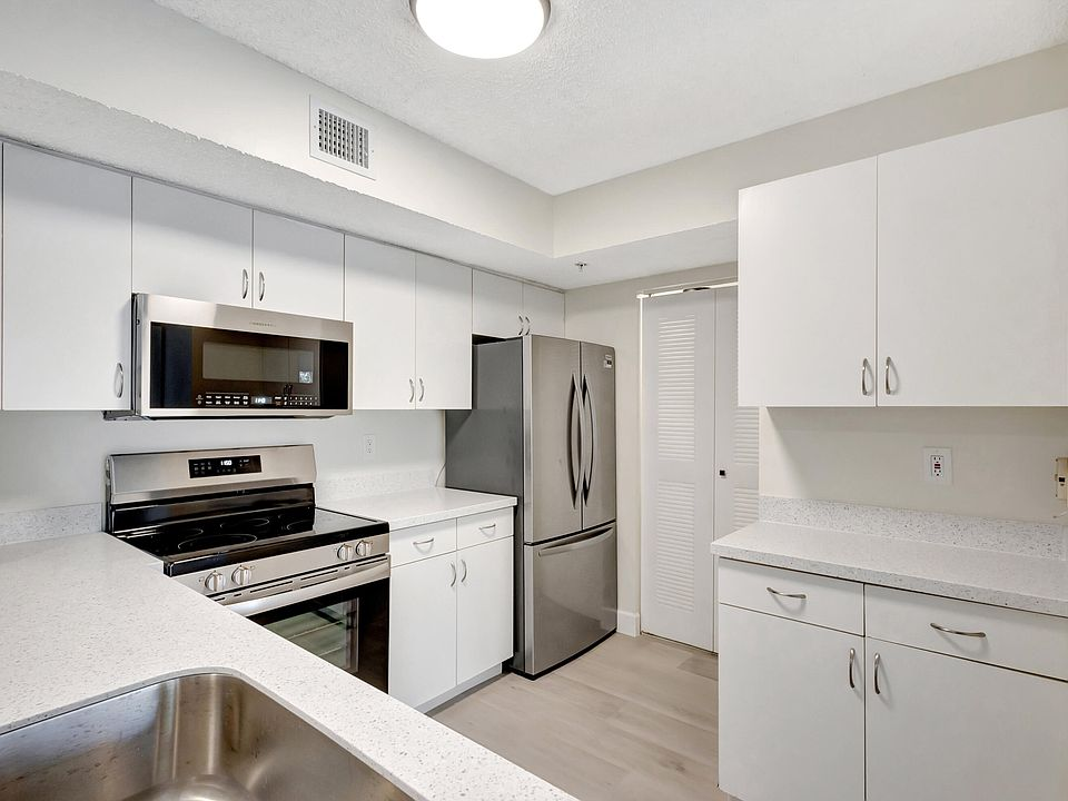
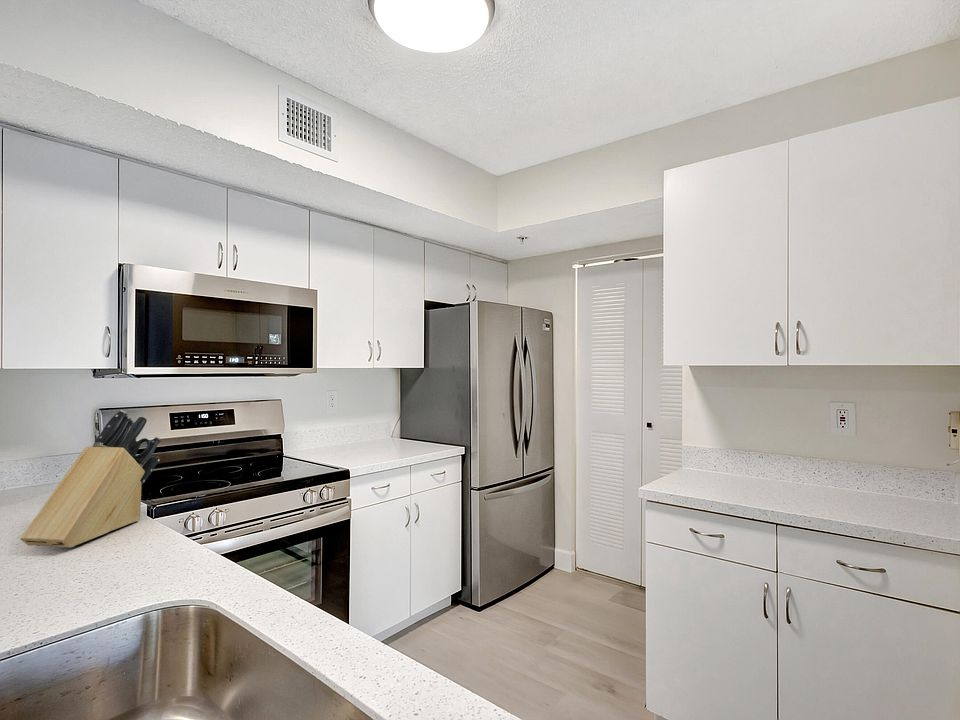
+ knife block [19,409,162,549]
